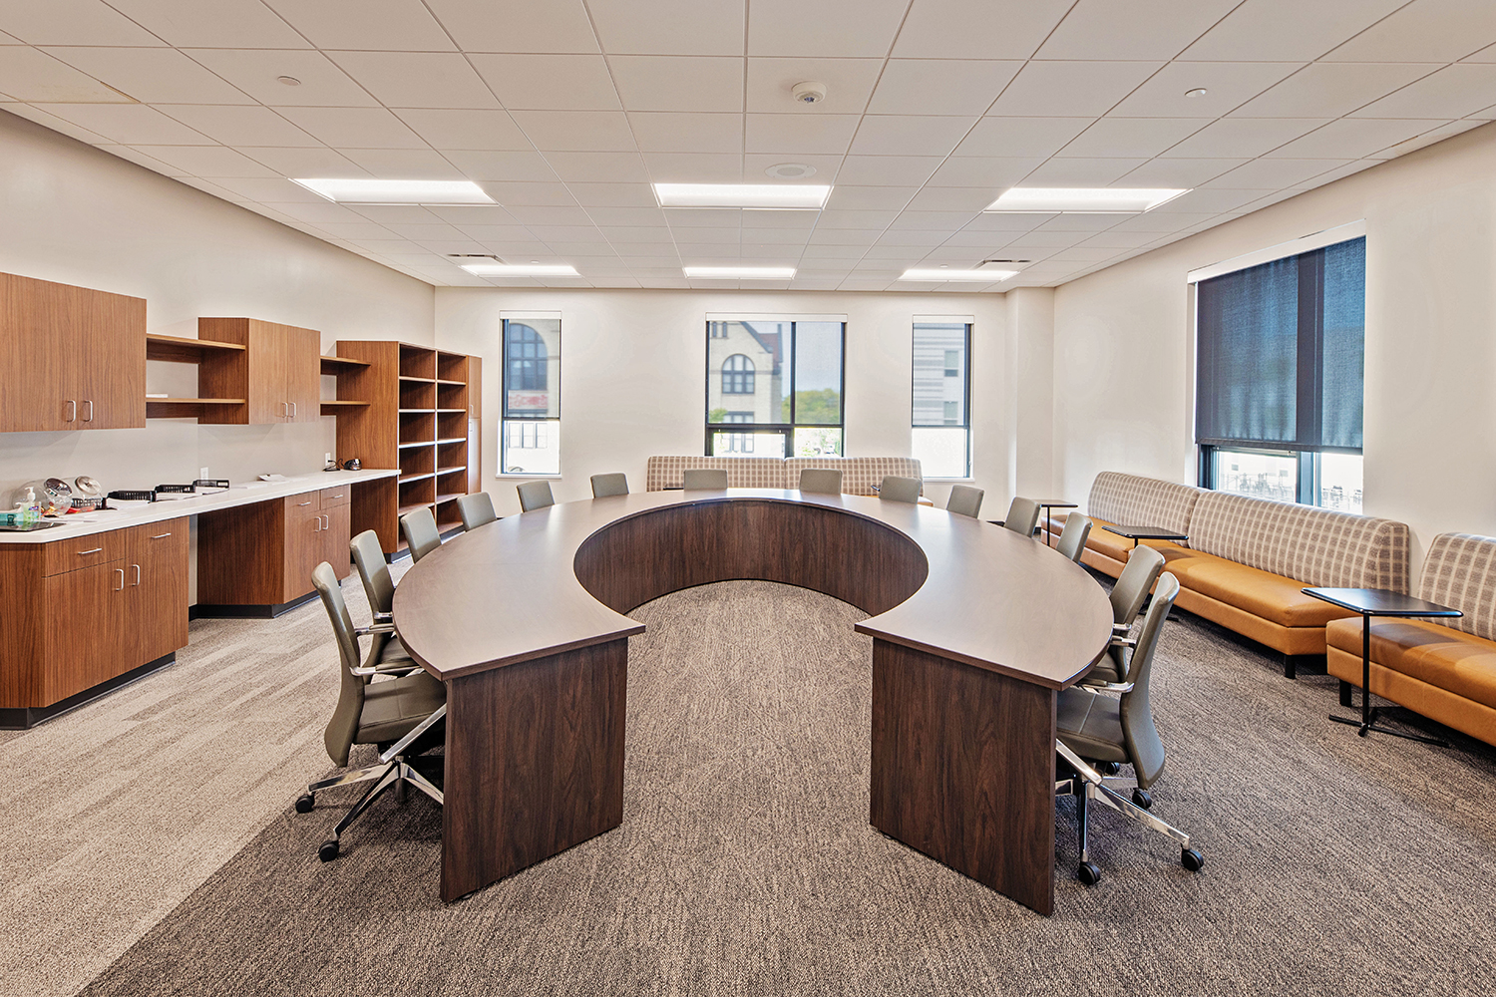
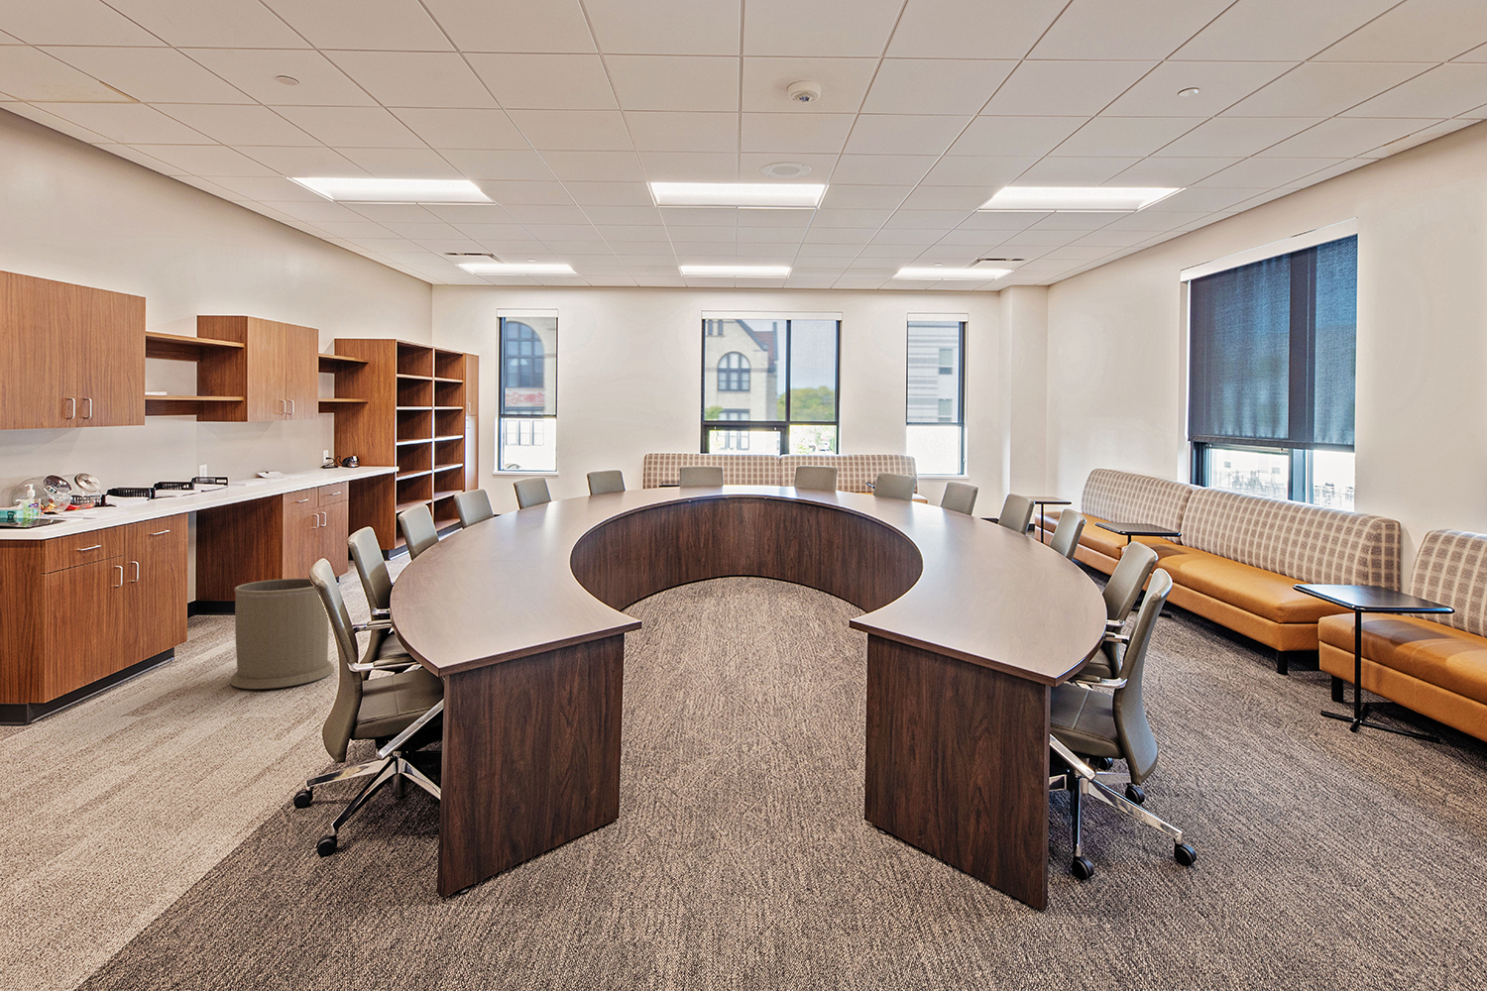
+ trash can [229,577,335,690]
